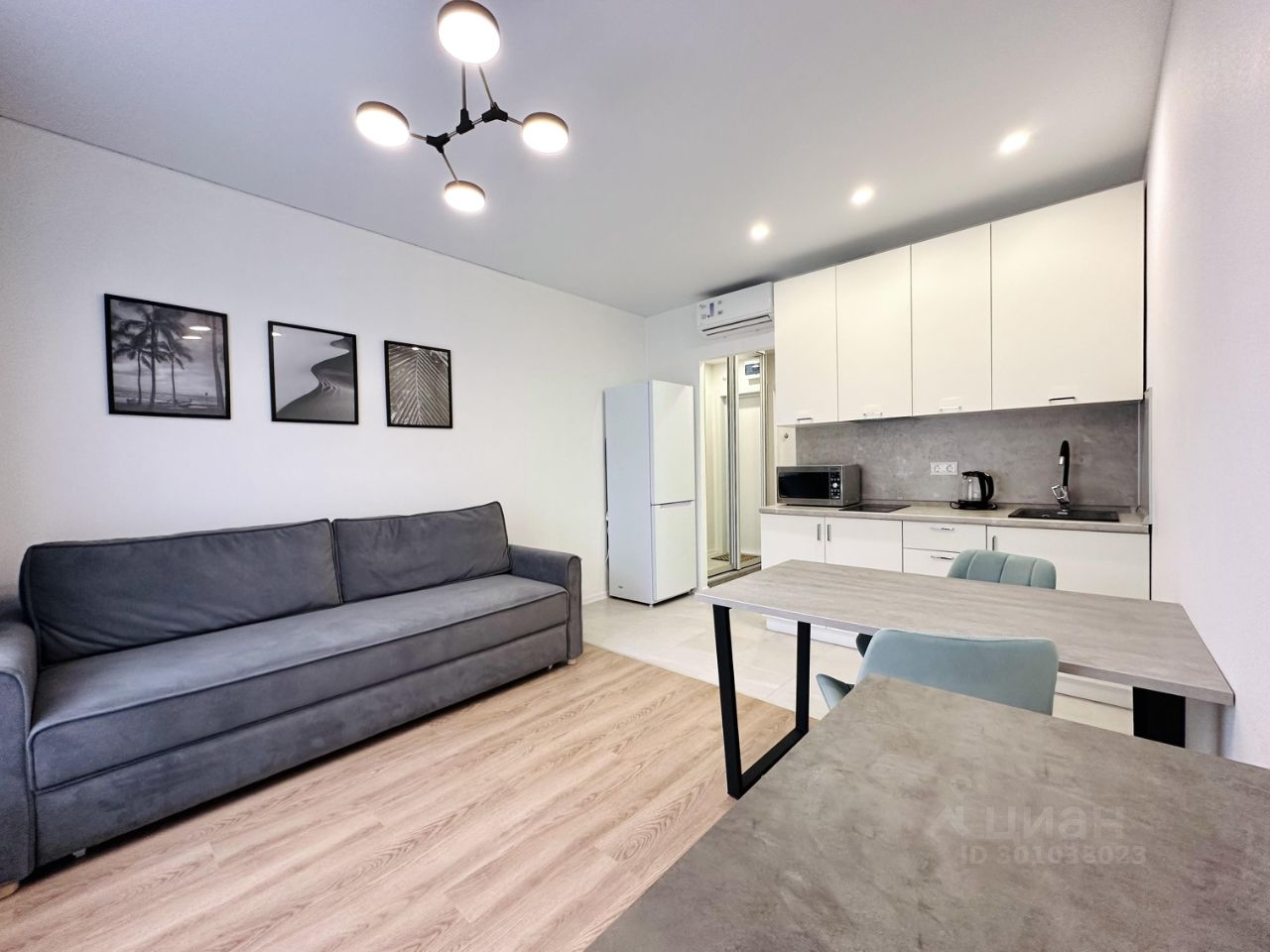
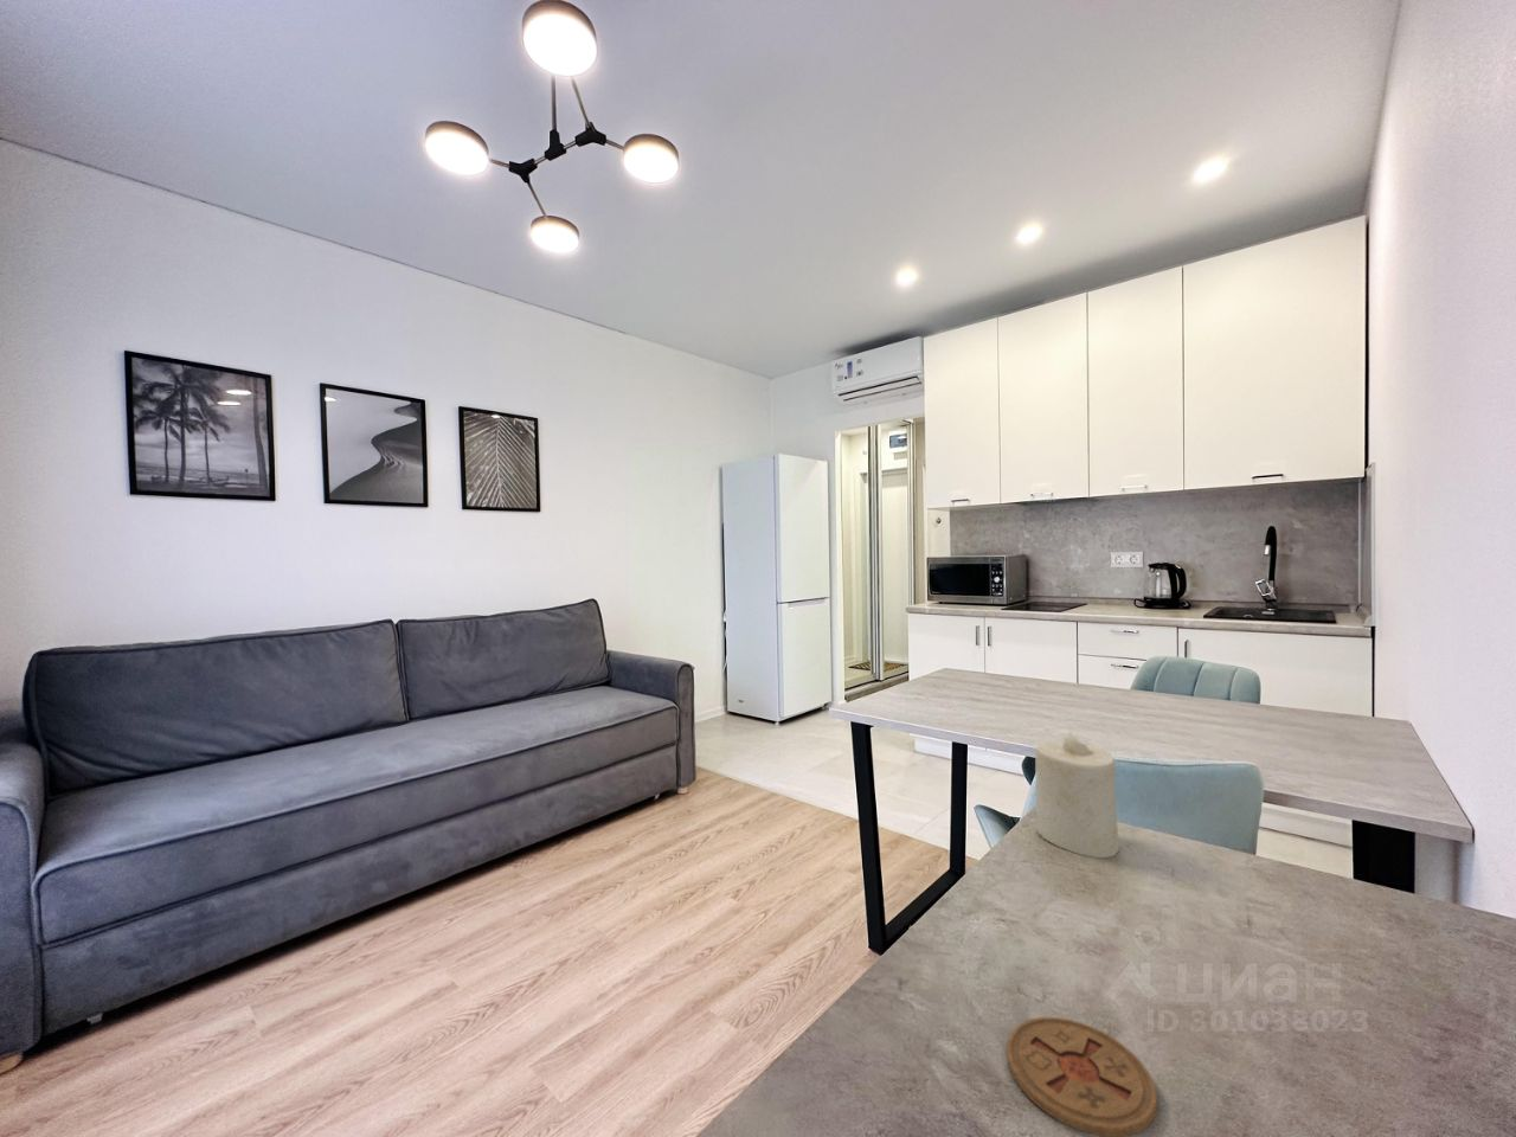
+ coaster [1005,1016,1158,1137]
+ candle [1034,732,1121,859]
